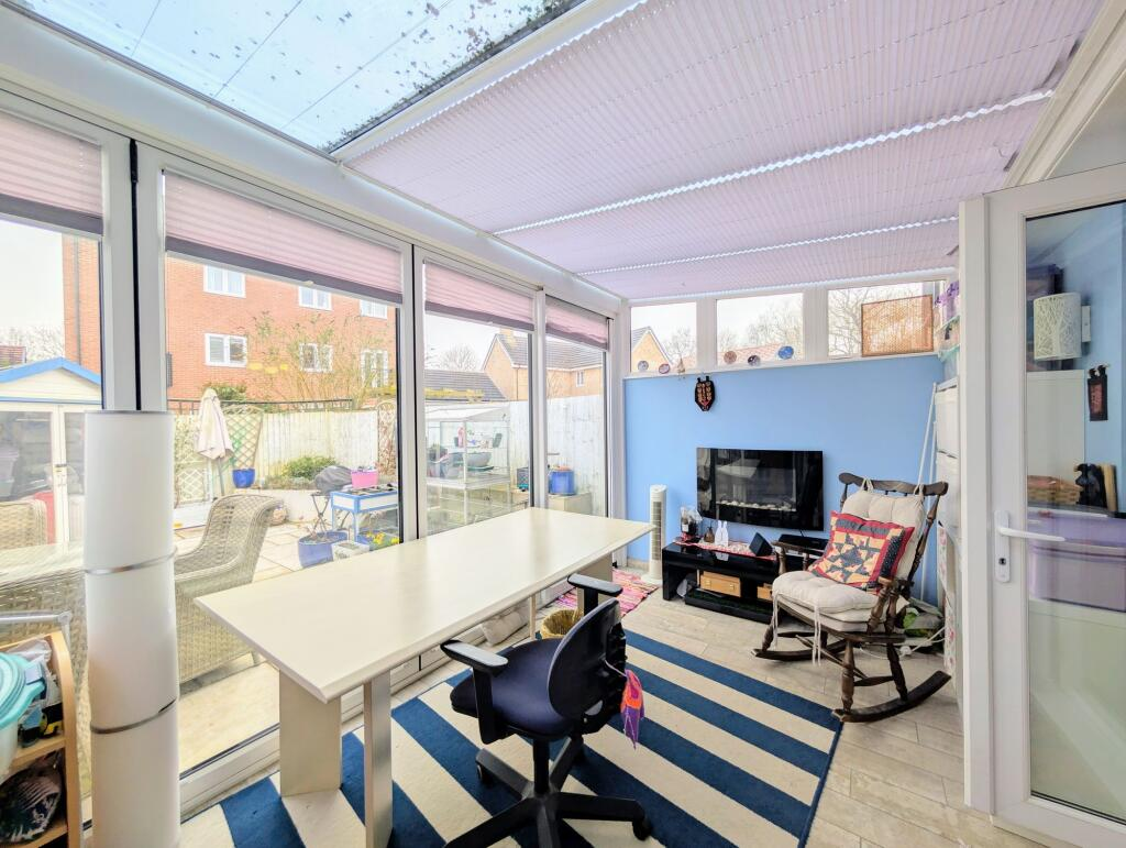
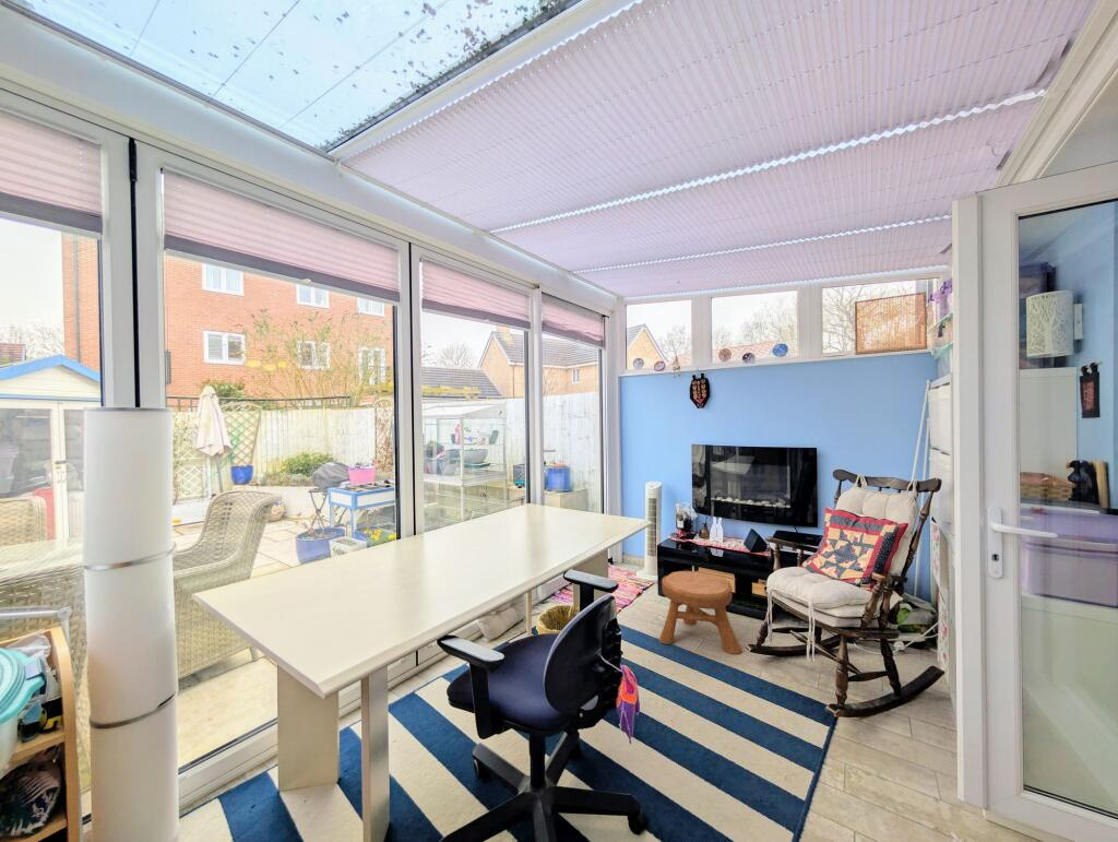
+ stool [658,570,744,655]
